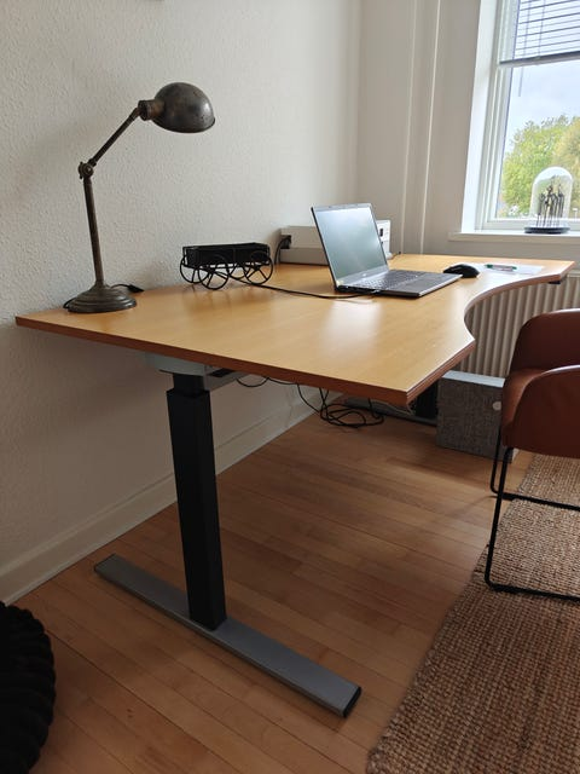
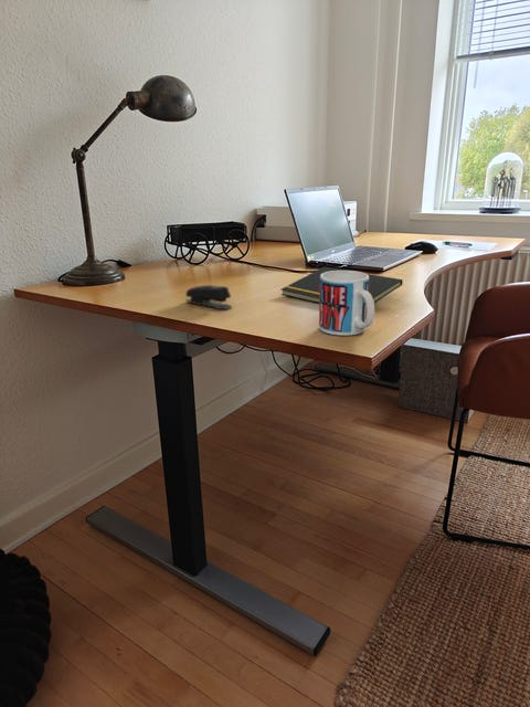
+ stapler [184,284,233,310]
+ notepad [279,266,404,304]
+ mug [318,270,375,337]
